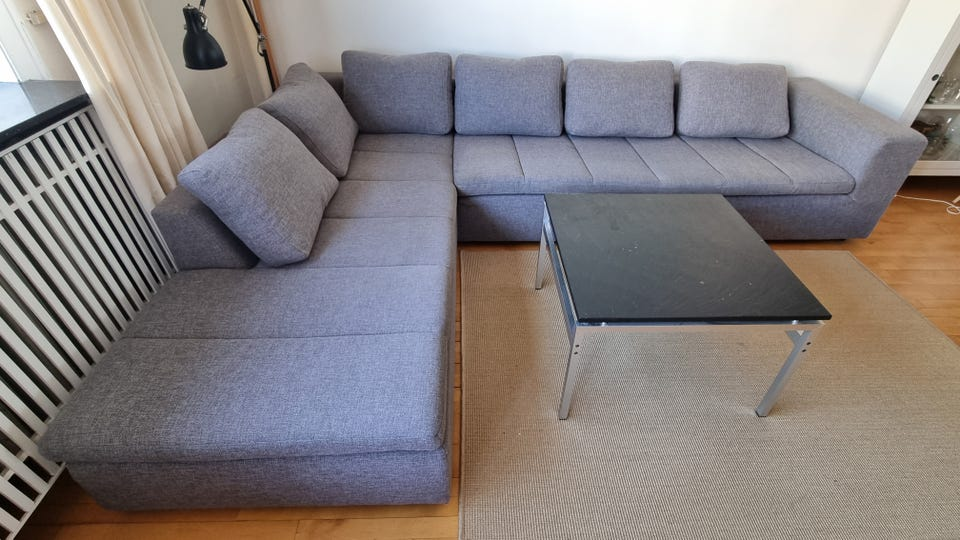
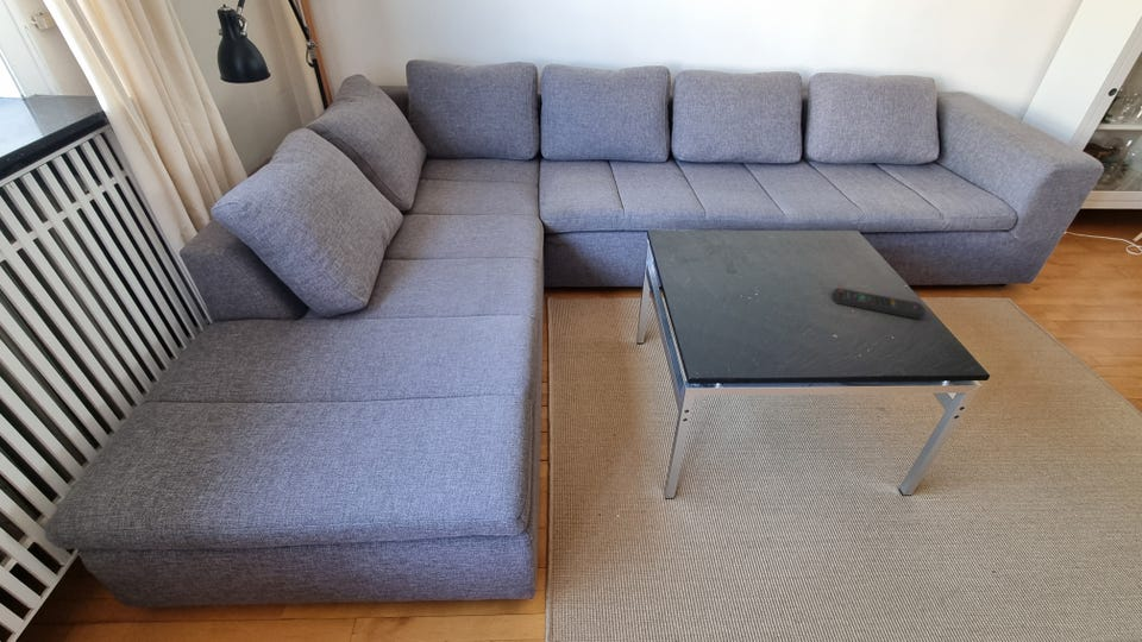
+ remote control [832,287,927,320]
